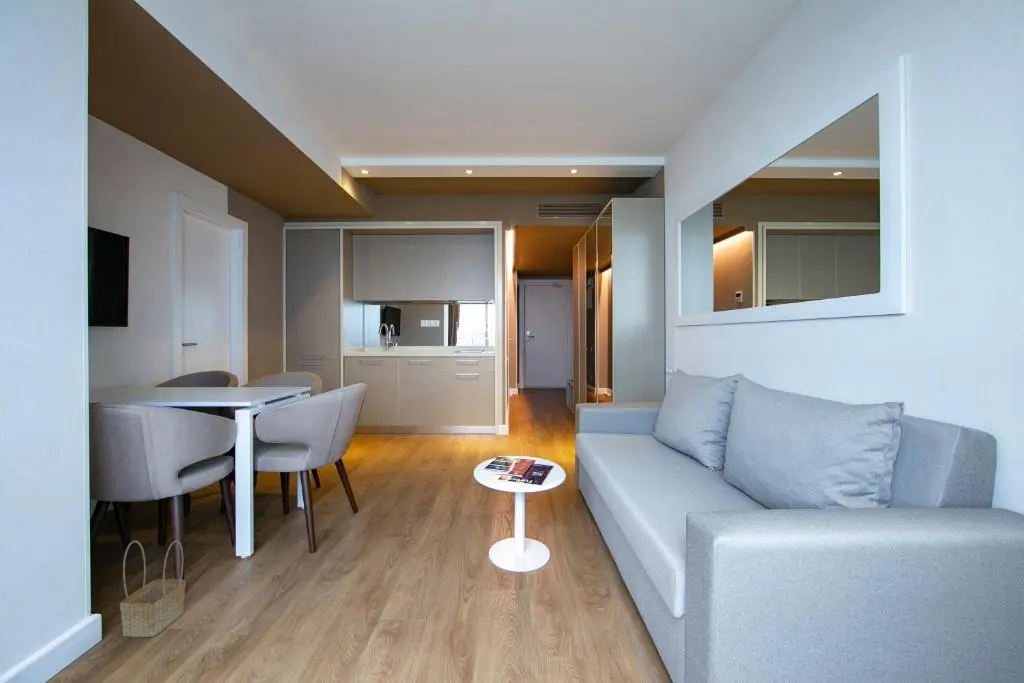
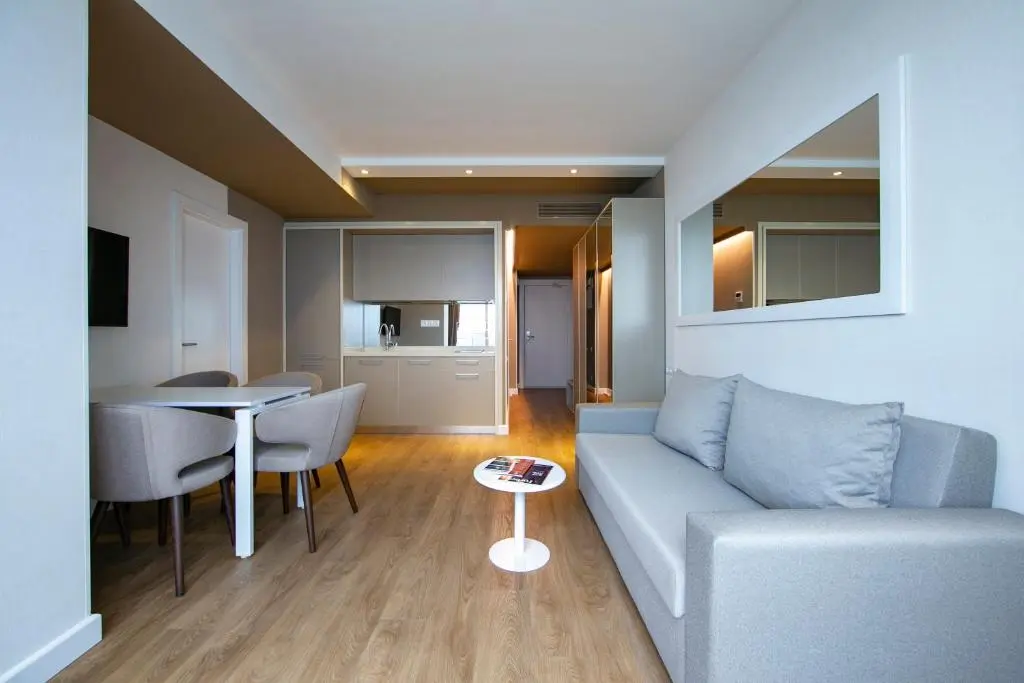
- basket [119,540,187,638]
